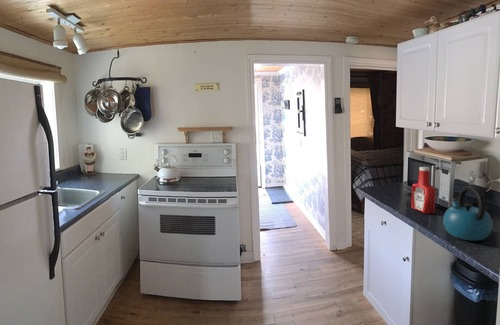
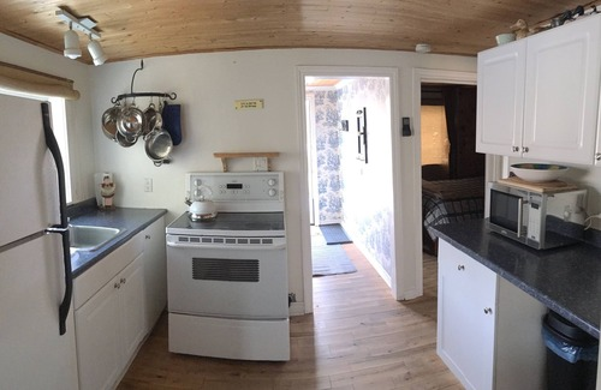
- soap bottle [410,166,437,214]
- kettle [442,185,494,242]
